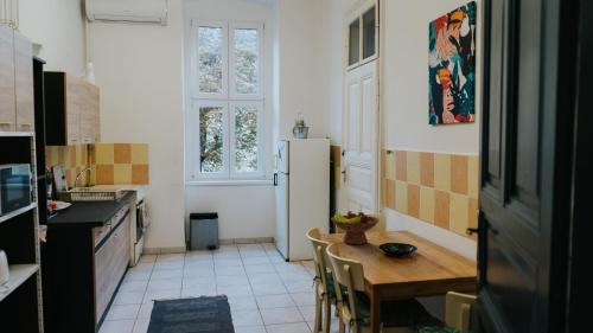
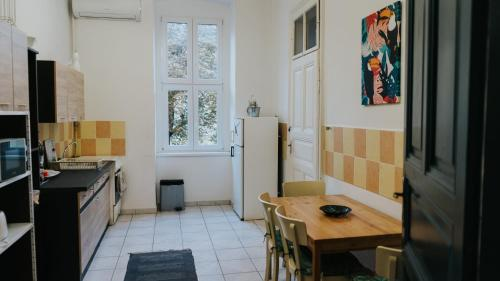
- fruit bowl [330,210,381,245]
